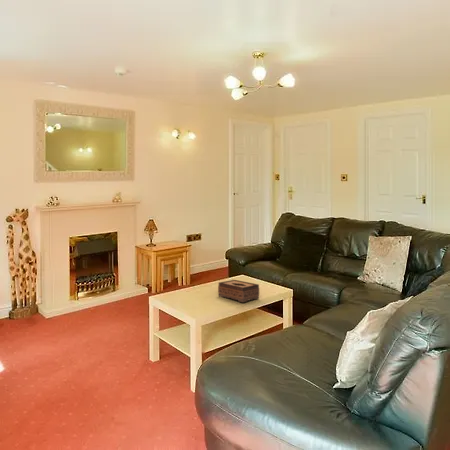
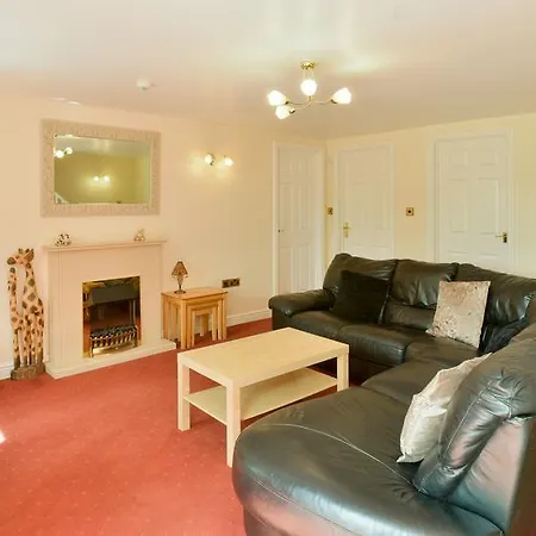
- tissue box [217,279,260,303]
